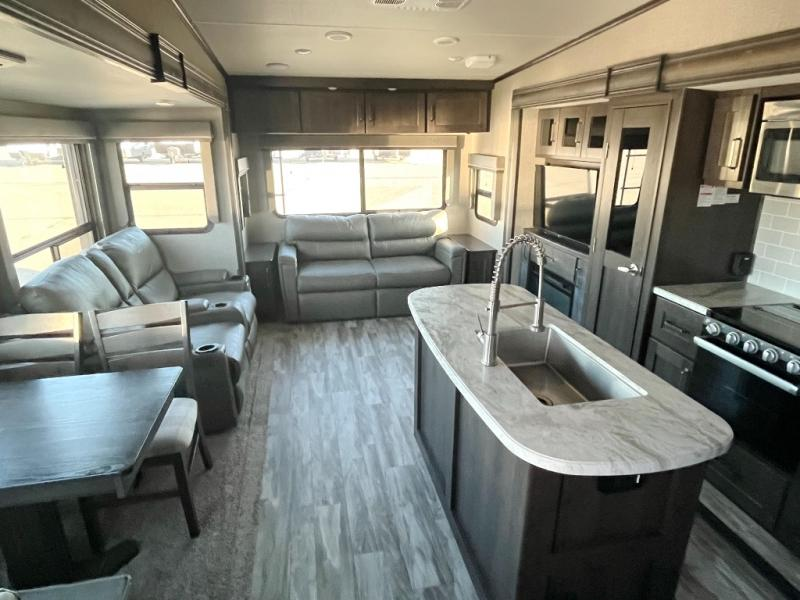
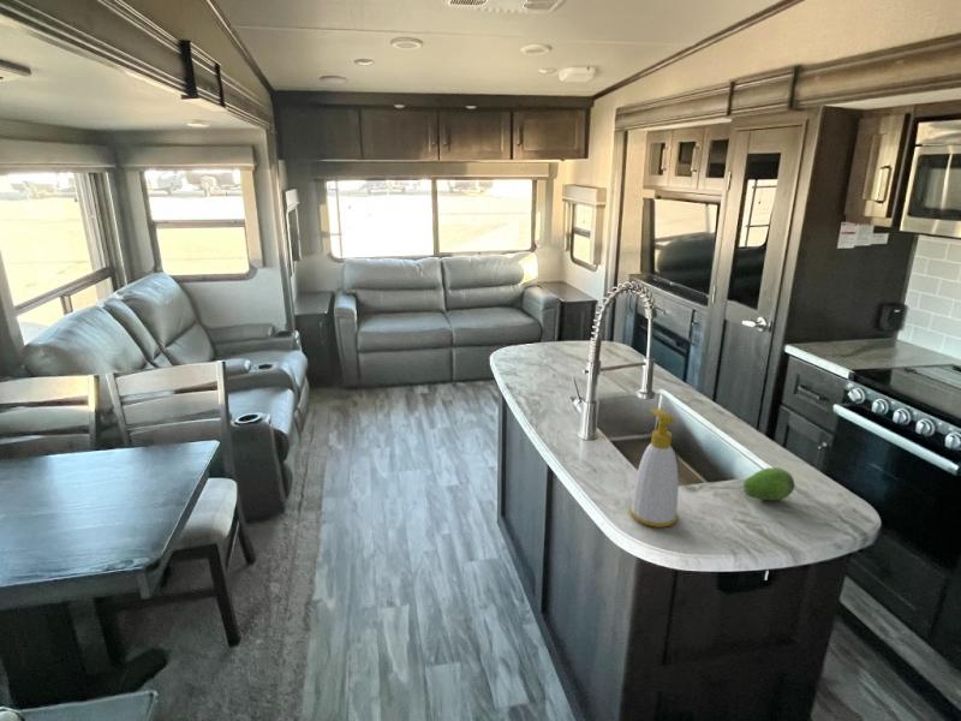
+ soap bottle [628,409,680,528]
+ fruit [742,466,795,501]
